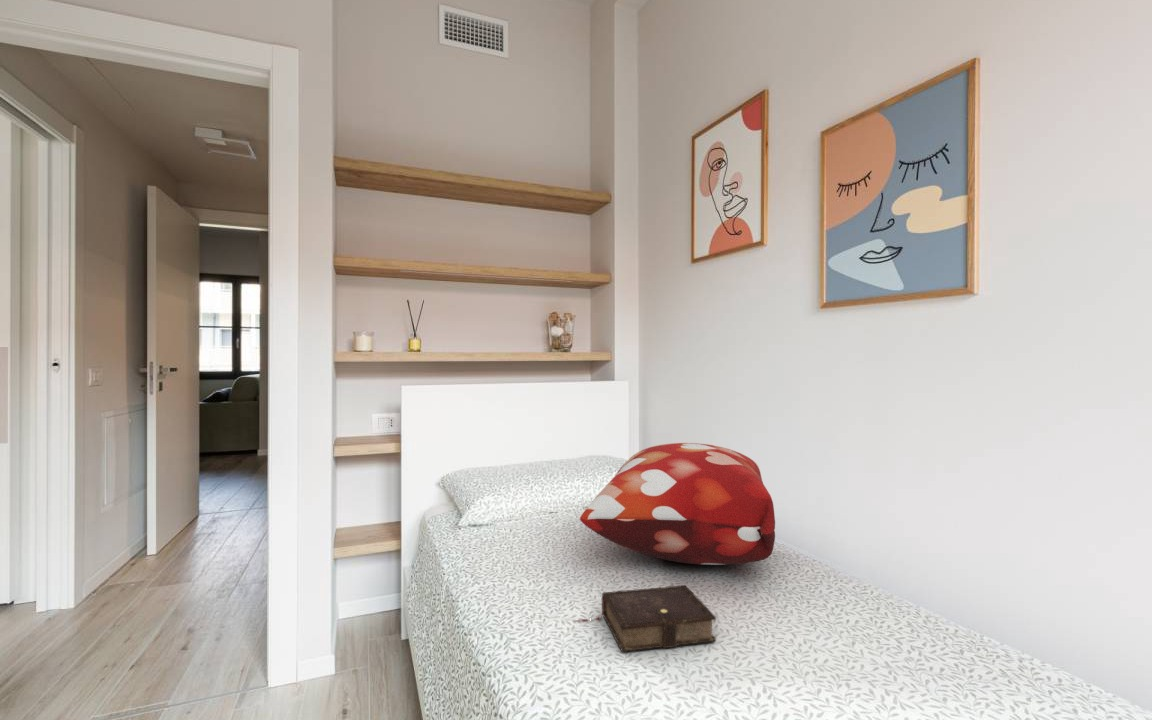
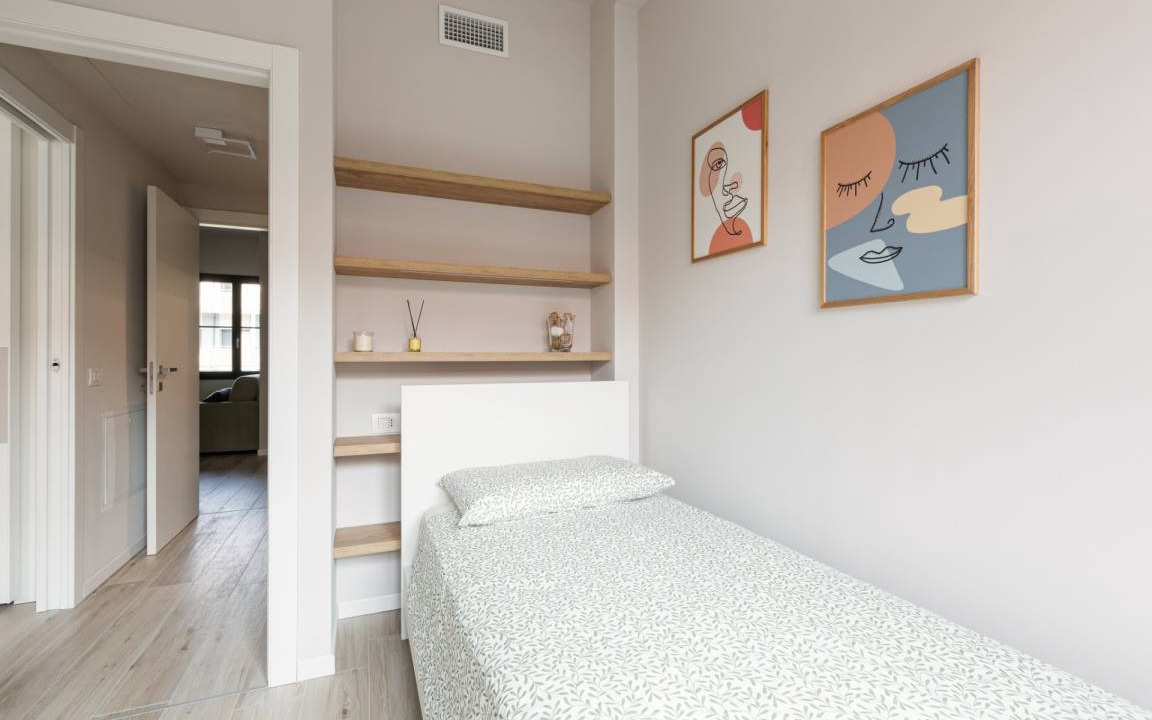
- book [573,584,717,653]
- decorative pillow [579,442,776,566]
